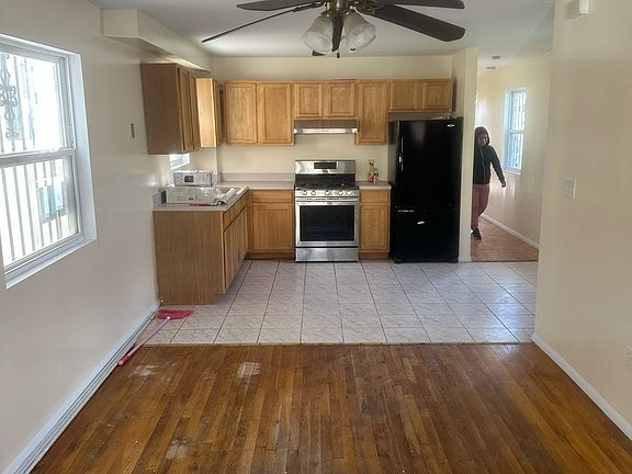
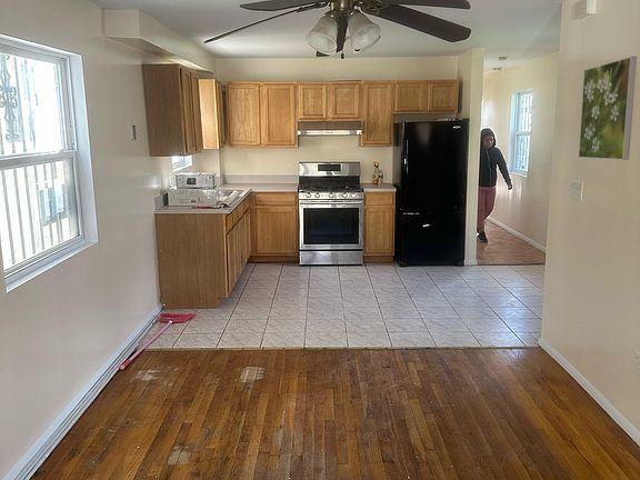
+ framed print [578,56,638,161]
